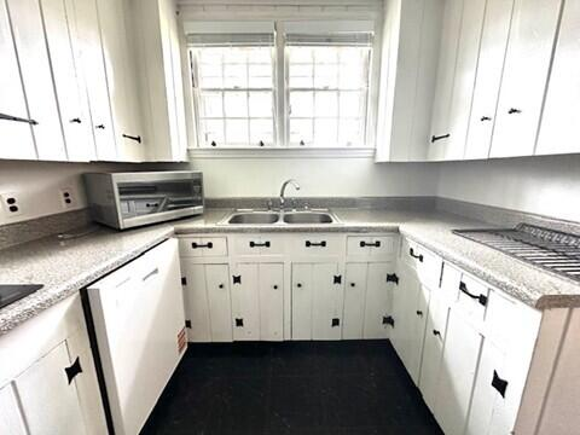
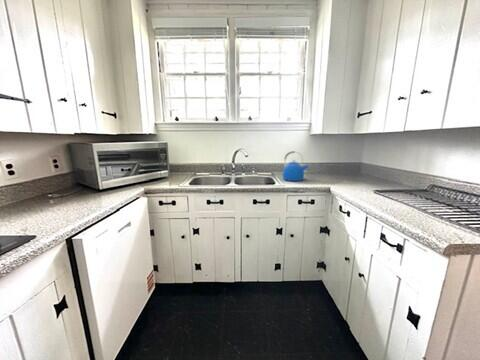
+ kettle [282,150,310,182]
